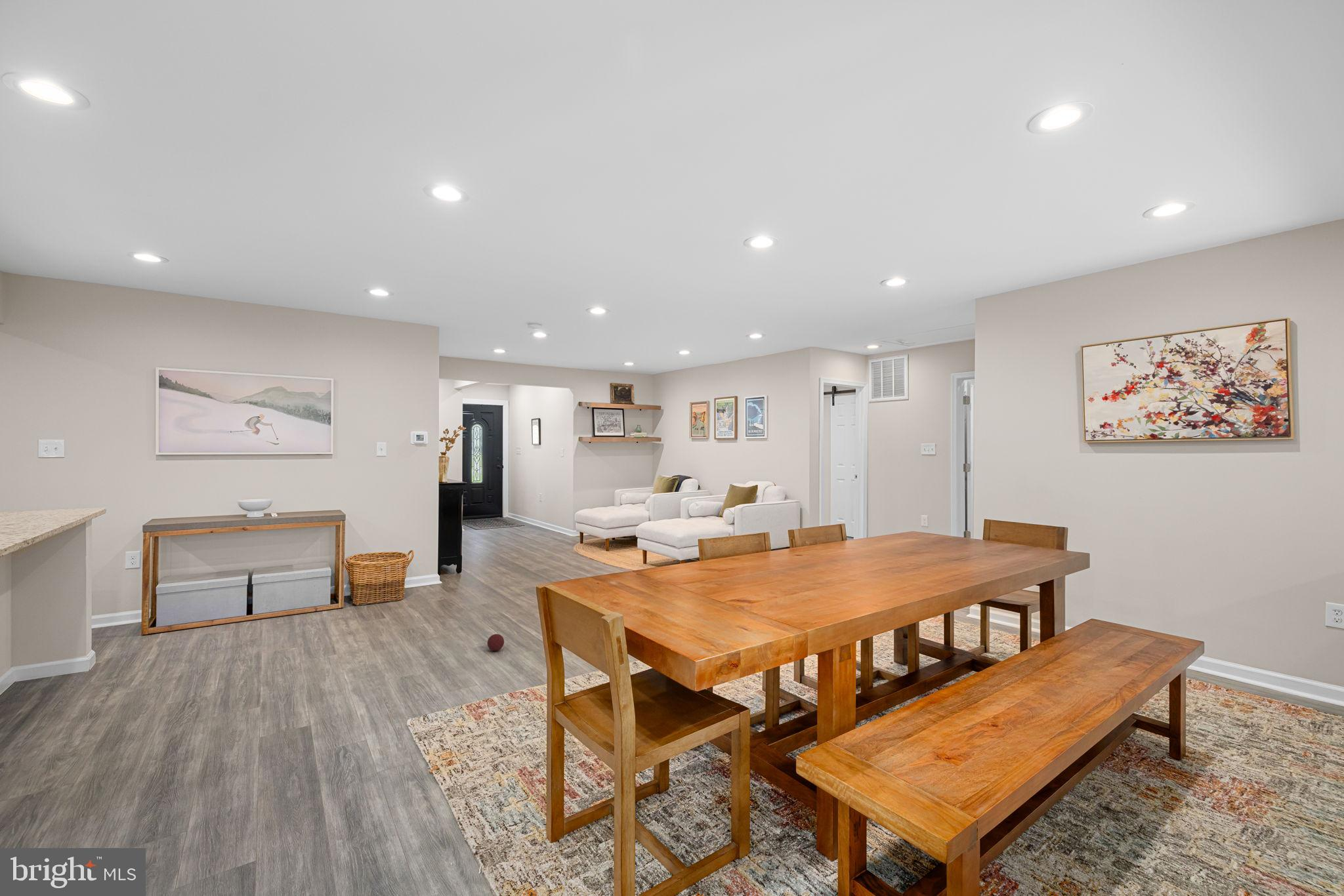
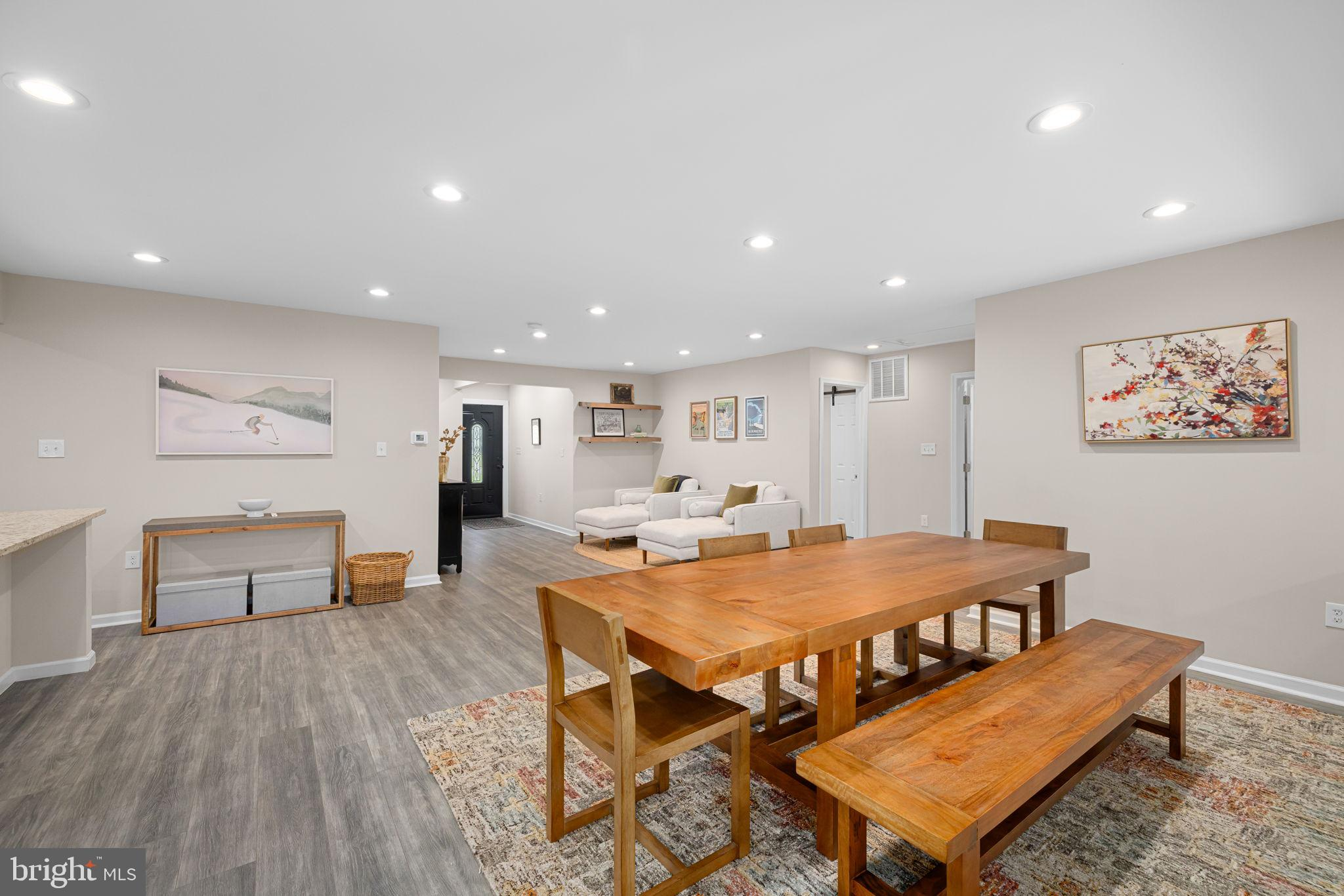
- ball [487,634,505,651]
